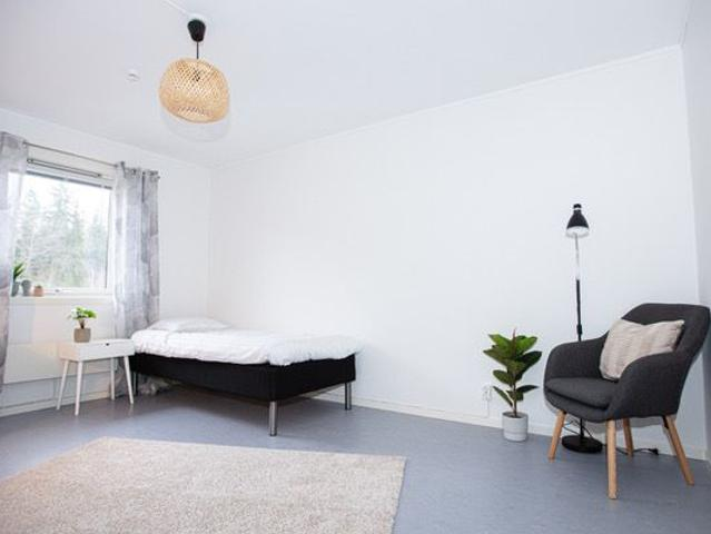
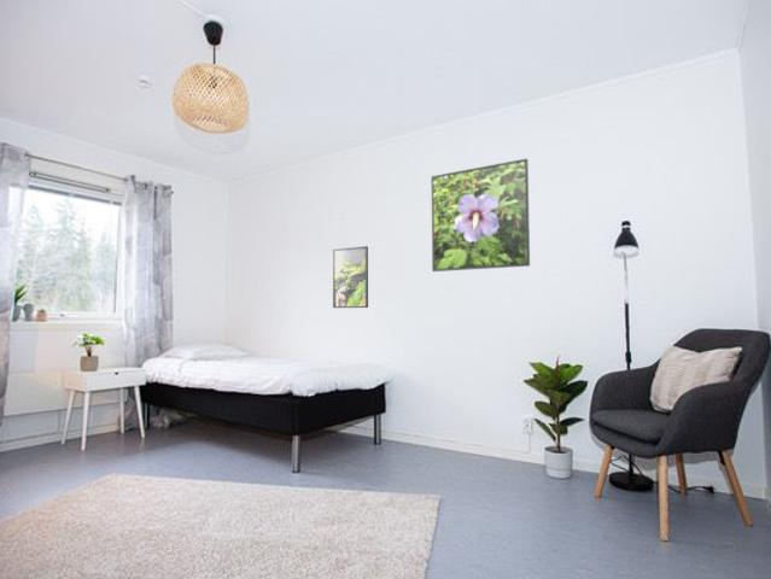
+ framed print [431,157,531,273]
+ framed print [332,245,369,309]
